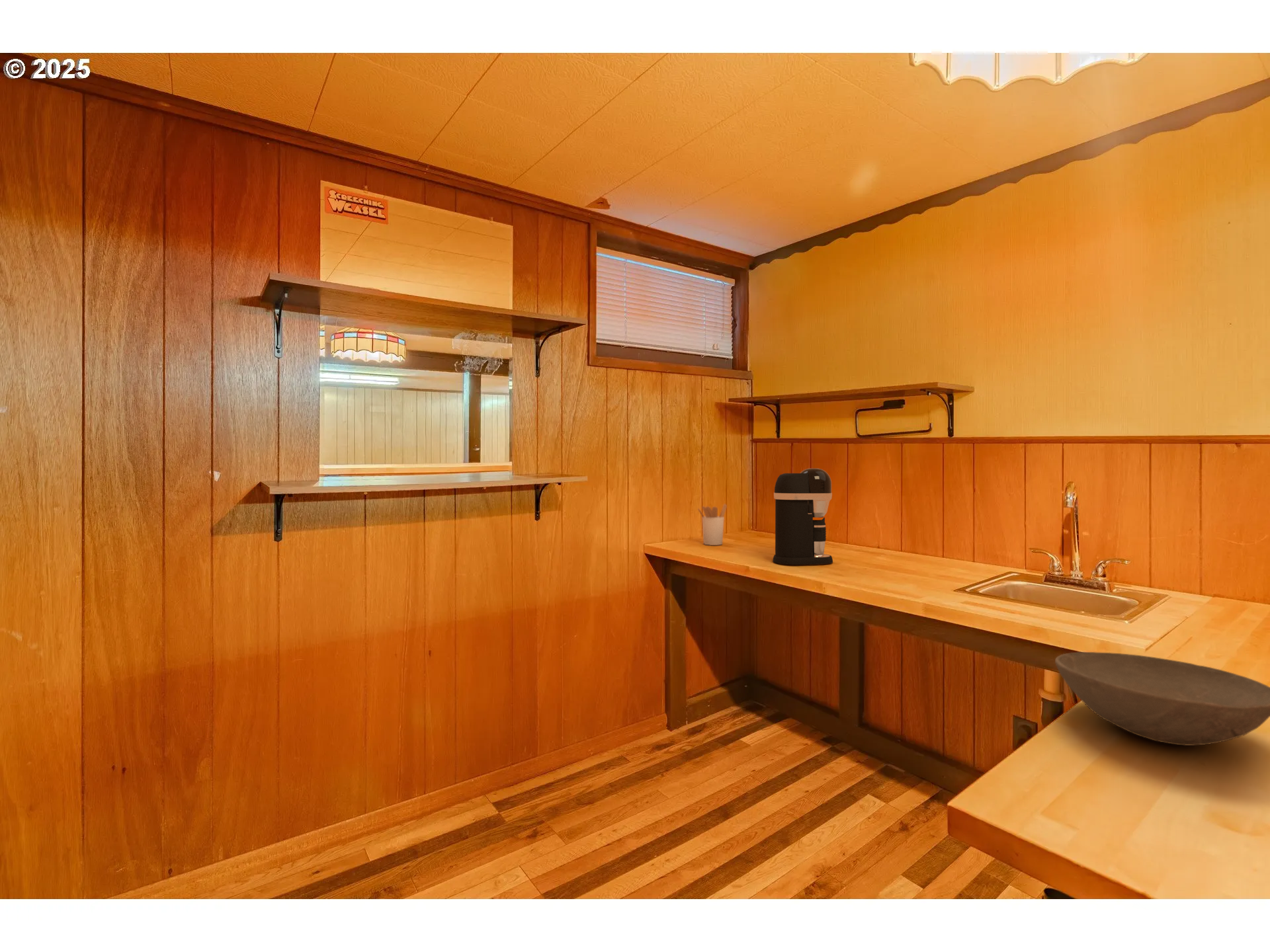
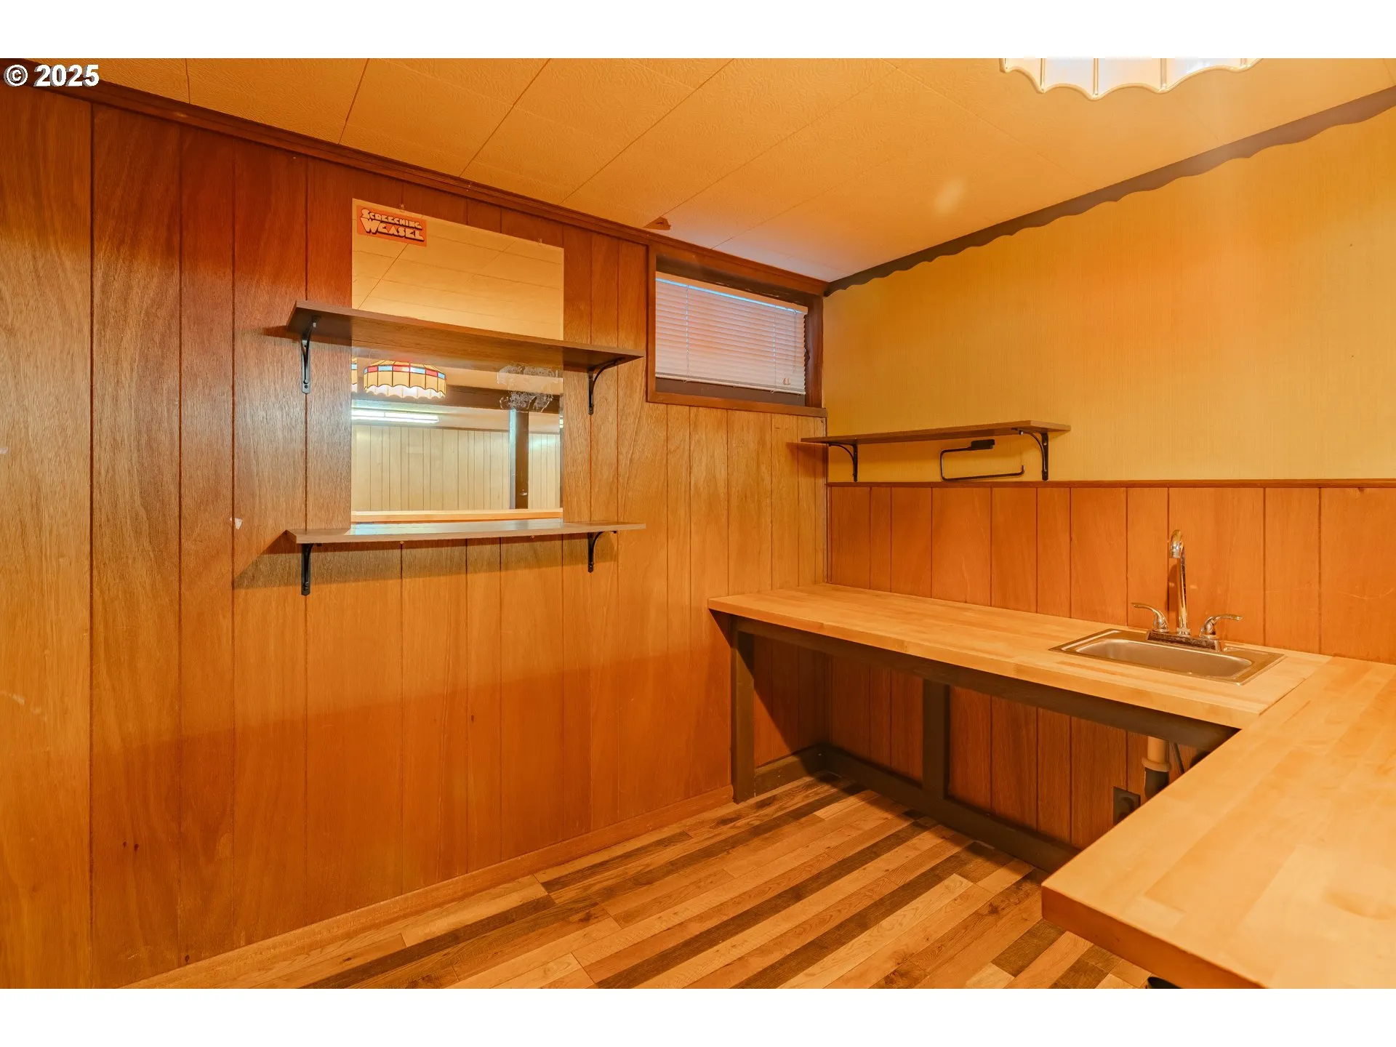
- bowl [1054,651,1270,746]
- utensil holder [697,503,728,546]
- coffee maker [772,467,833,565]
